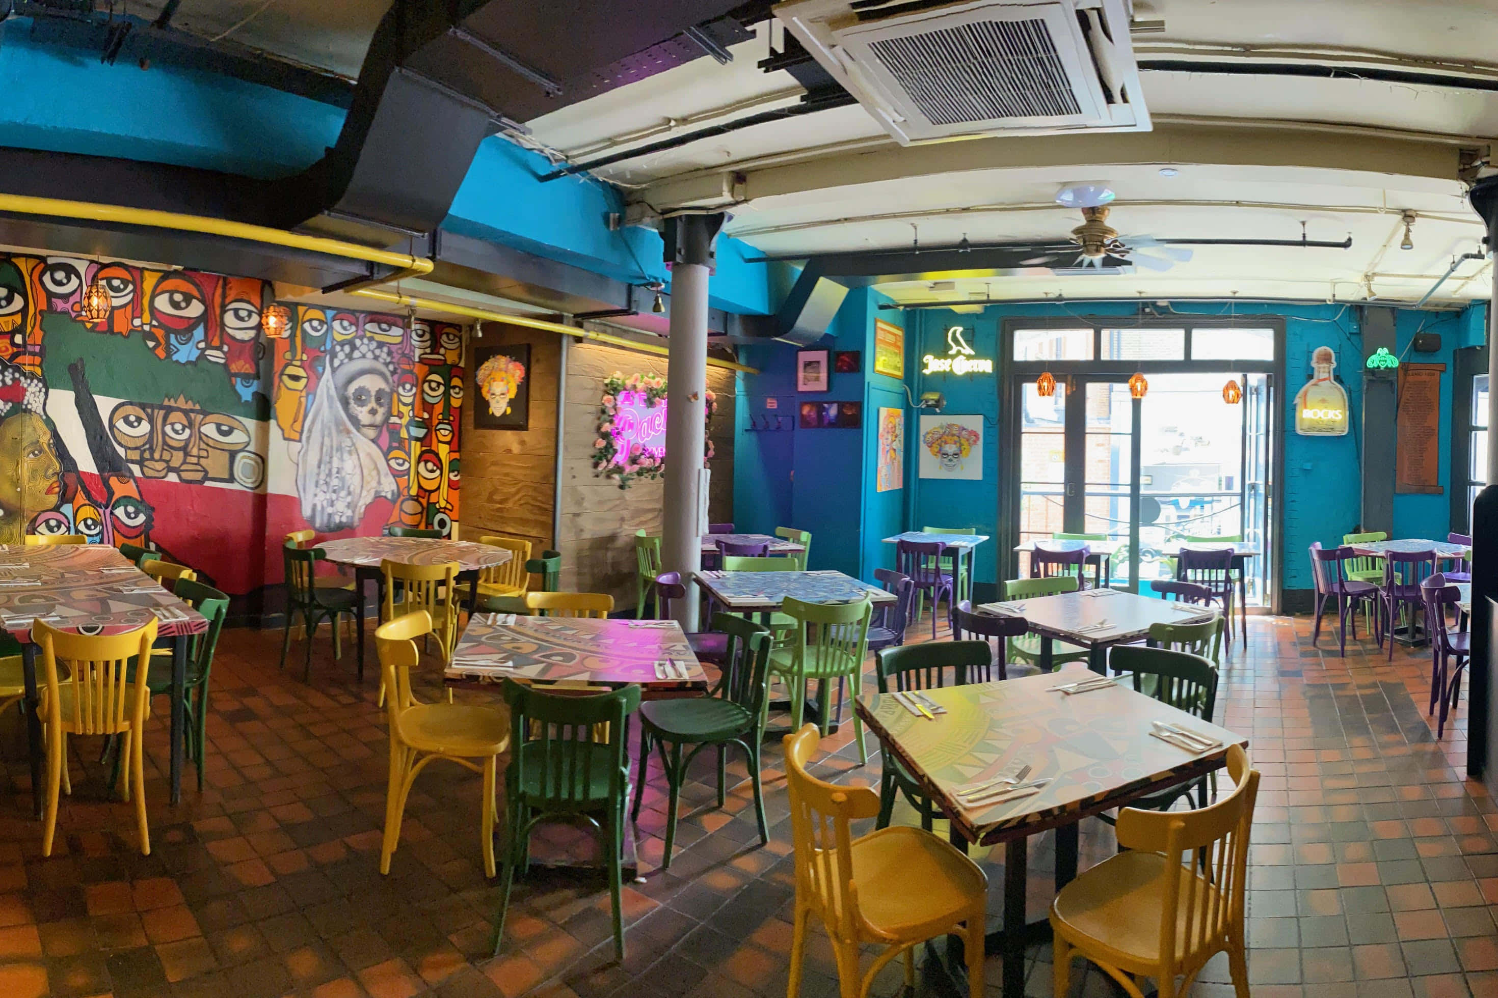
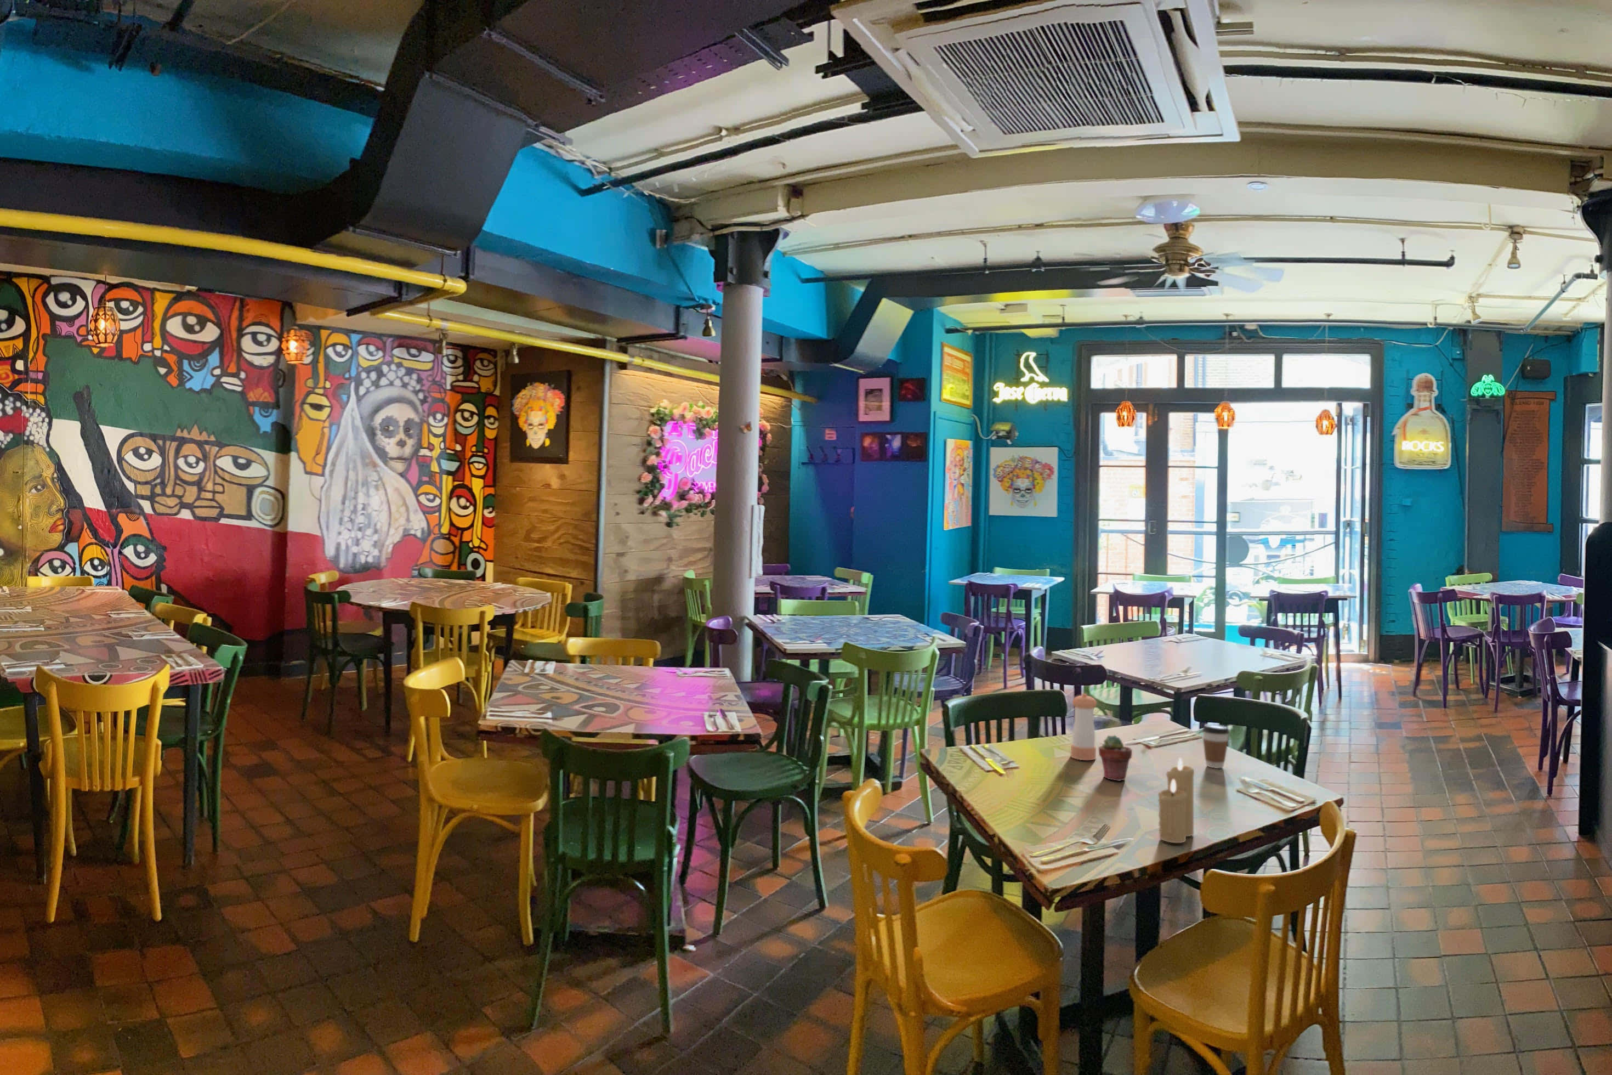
+ candle [1157,757,1195,843]
+ potted succulent [1097,734,1132,781]
+ pepper shaker [1070,692,1097,761]
+ coffee cup [1202,723,1229,769]
